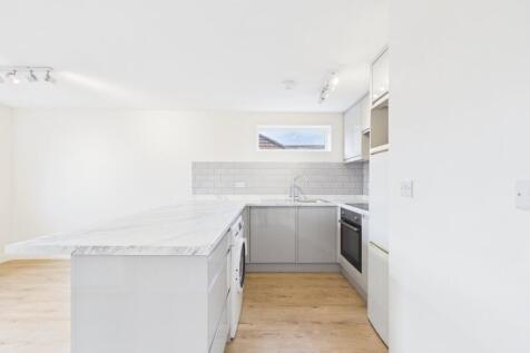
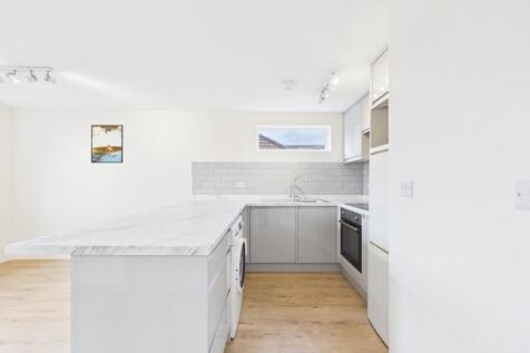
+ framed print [90,124,125,164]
